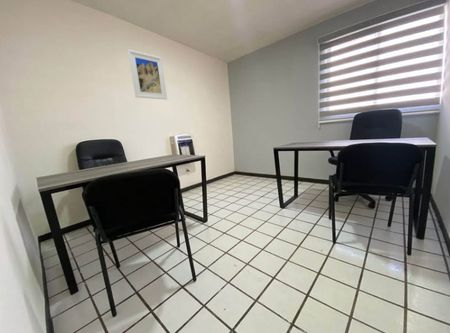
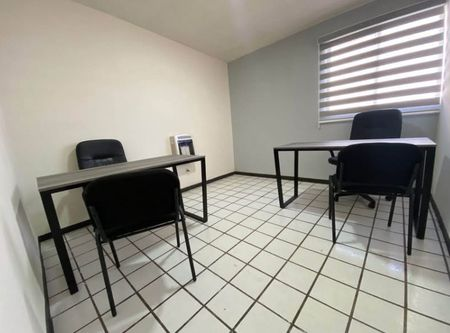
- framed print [127,48,168,100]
